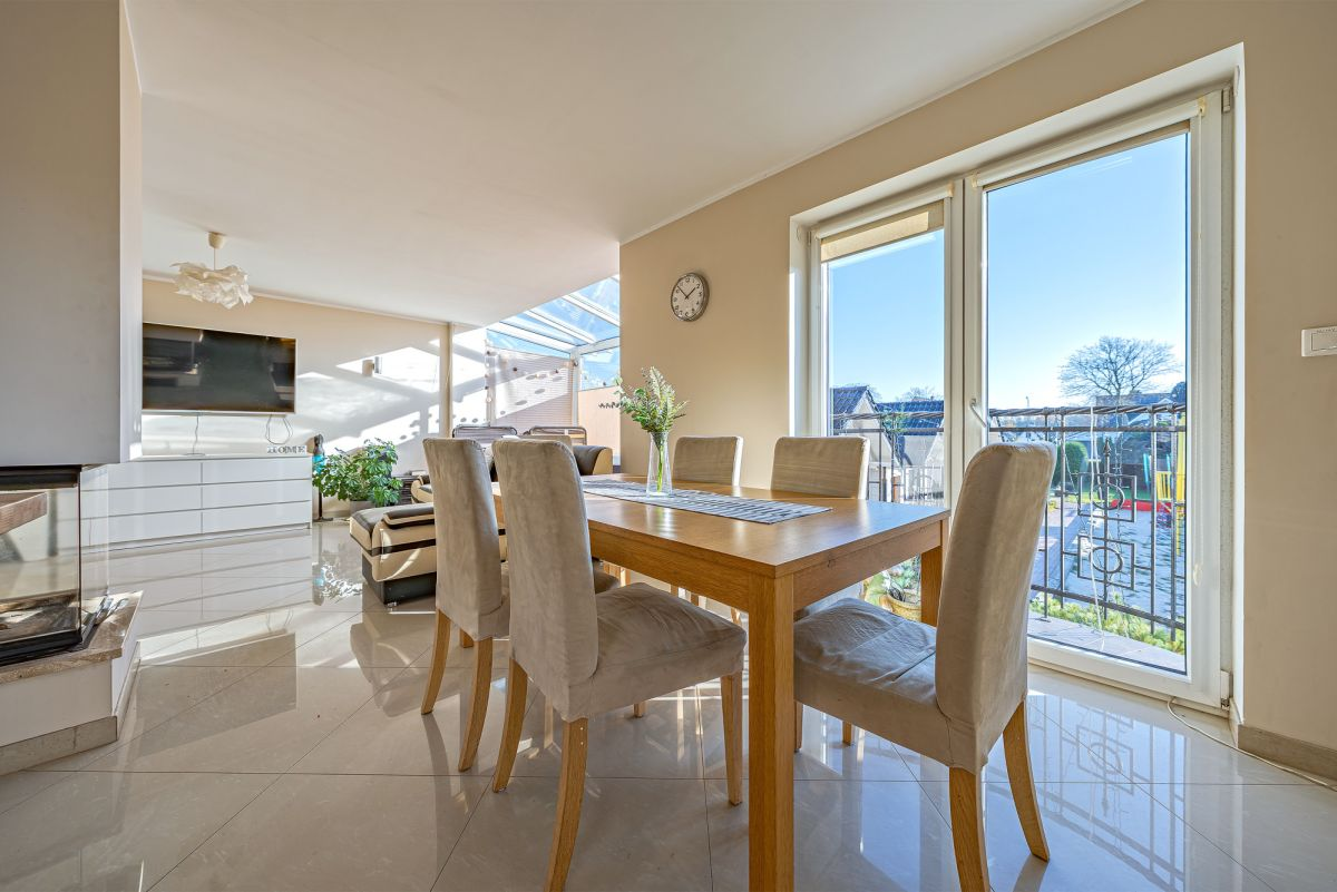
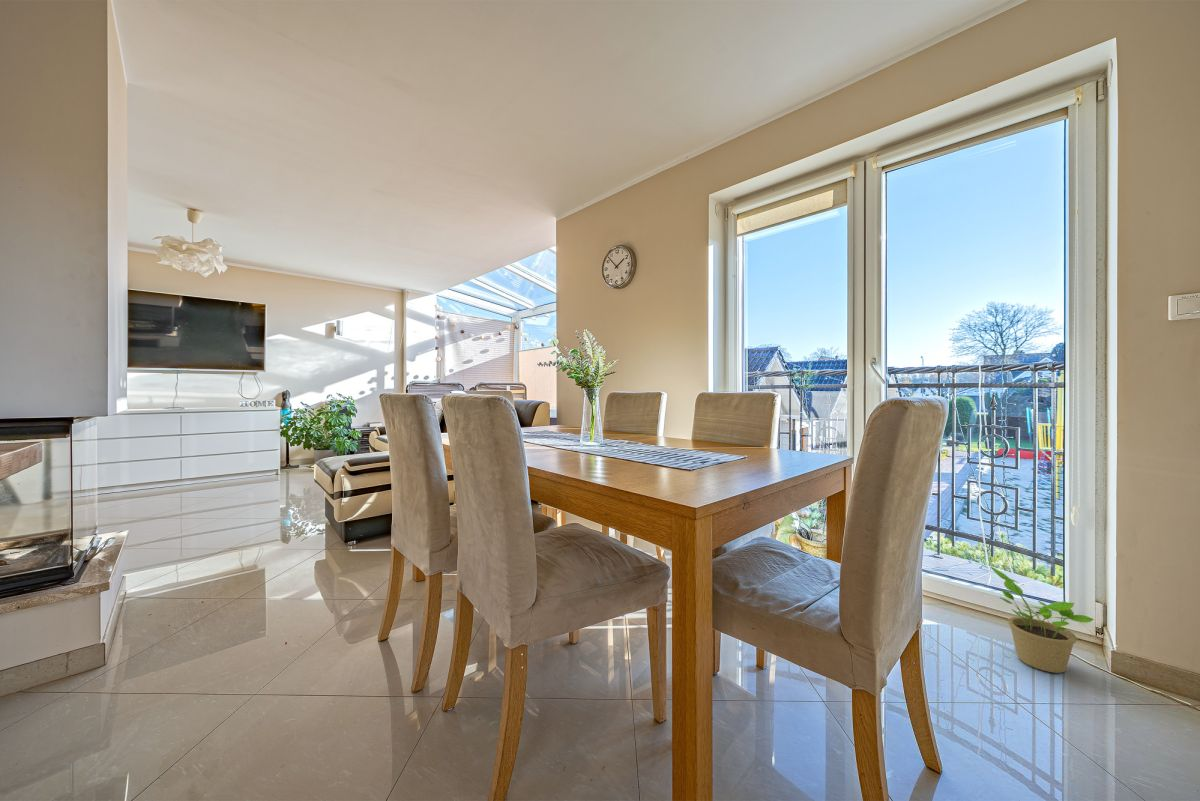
+ potted plant [989,566,1095,674]
